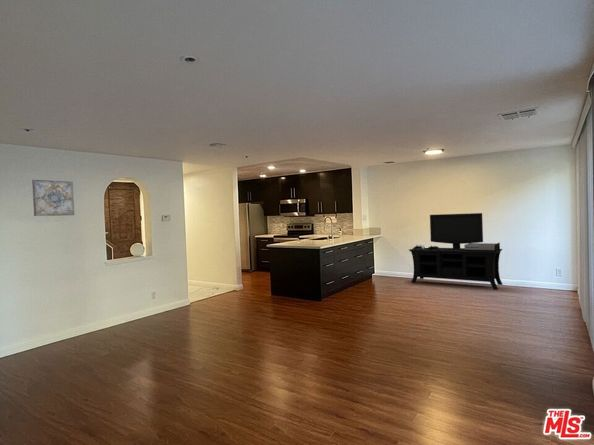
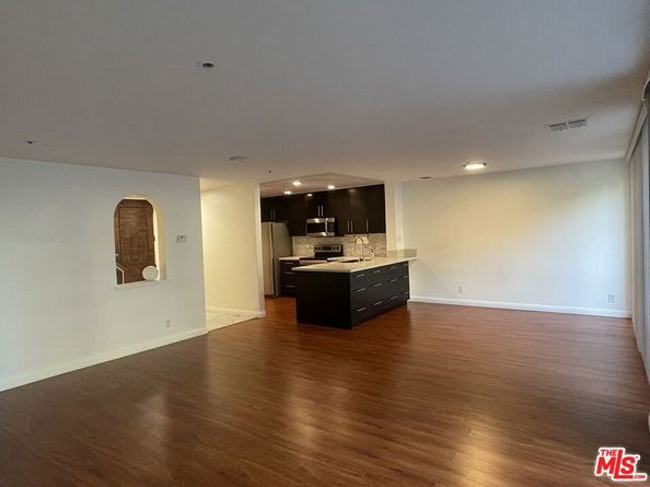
- media console [408,212,503,290]
- wall art [31,179,75,217]
